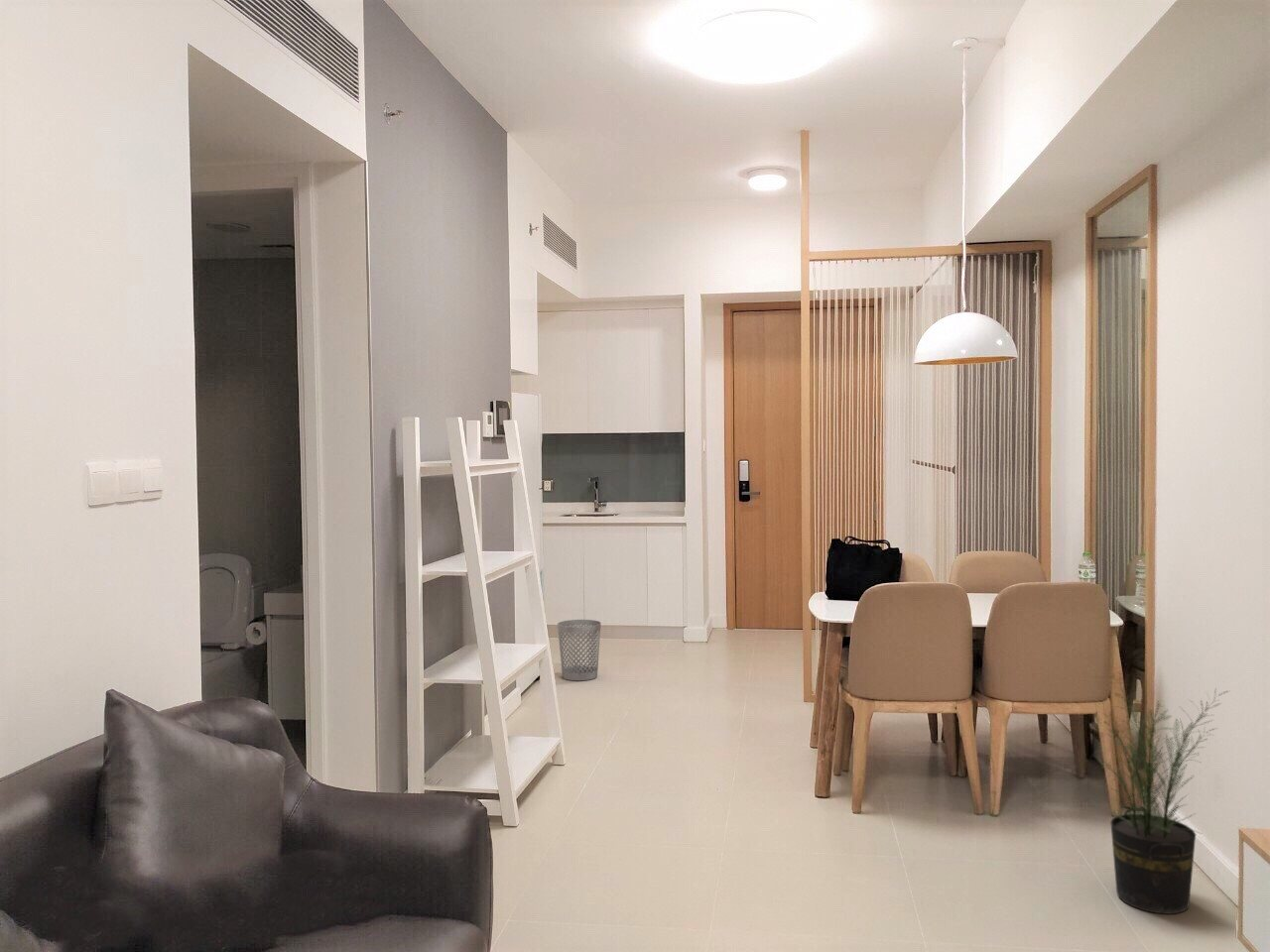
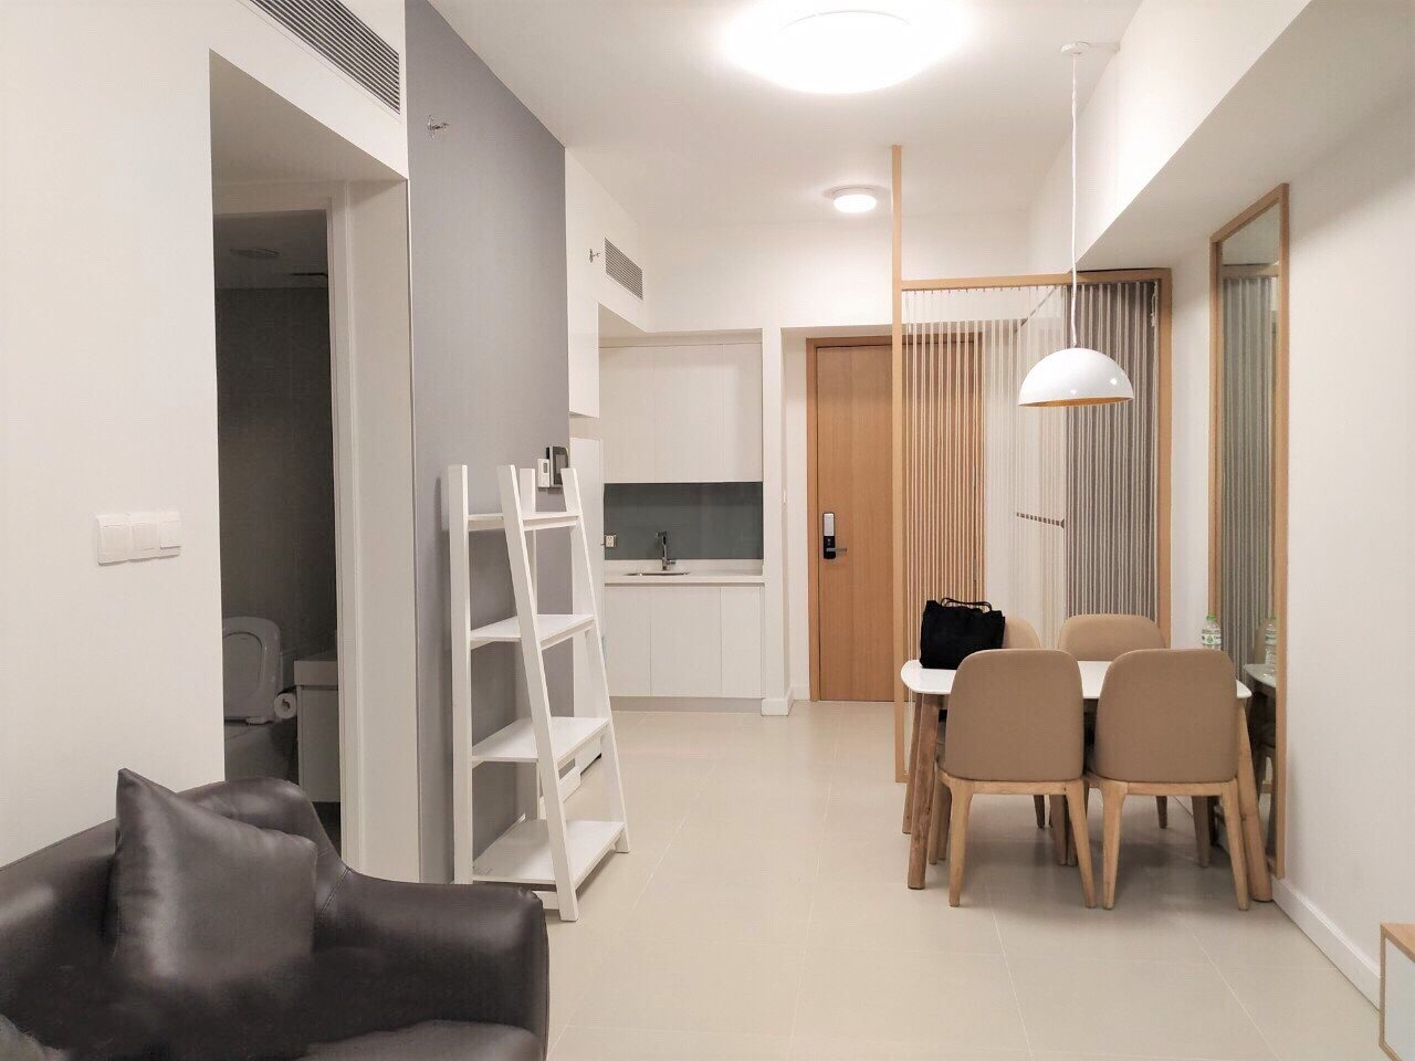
- potted plant [1095,675,1230,915]
- wastebasket [557,619,602,681]
